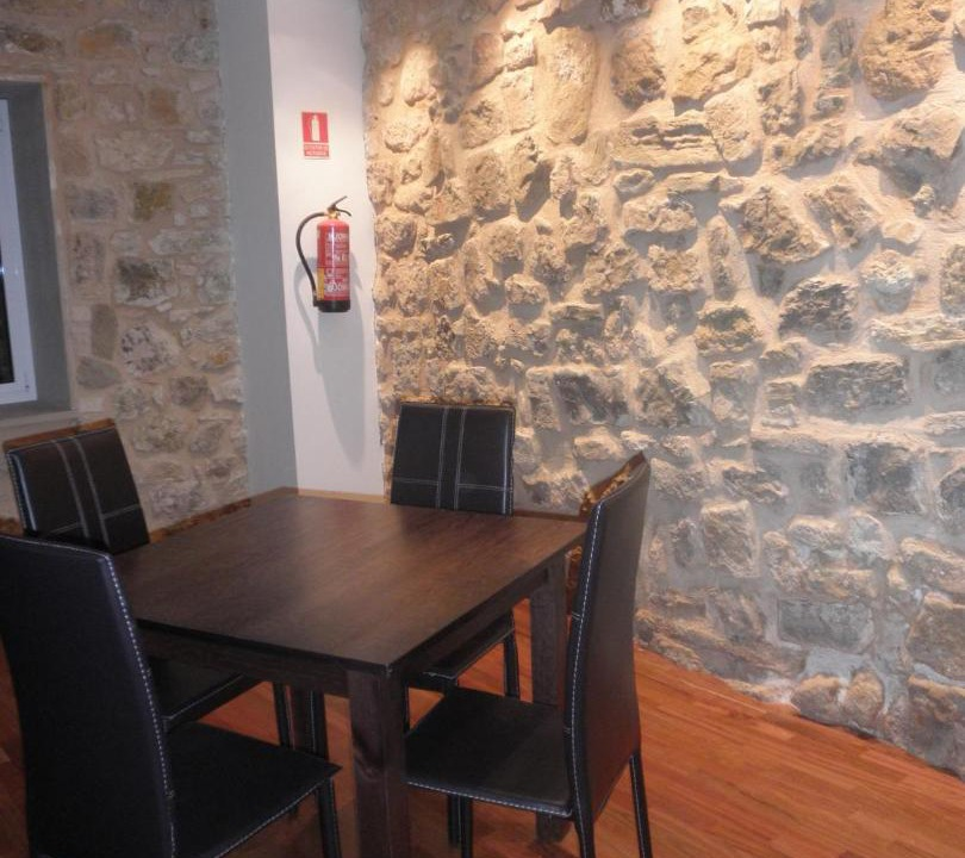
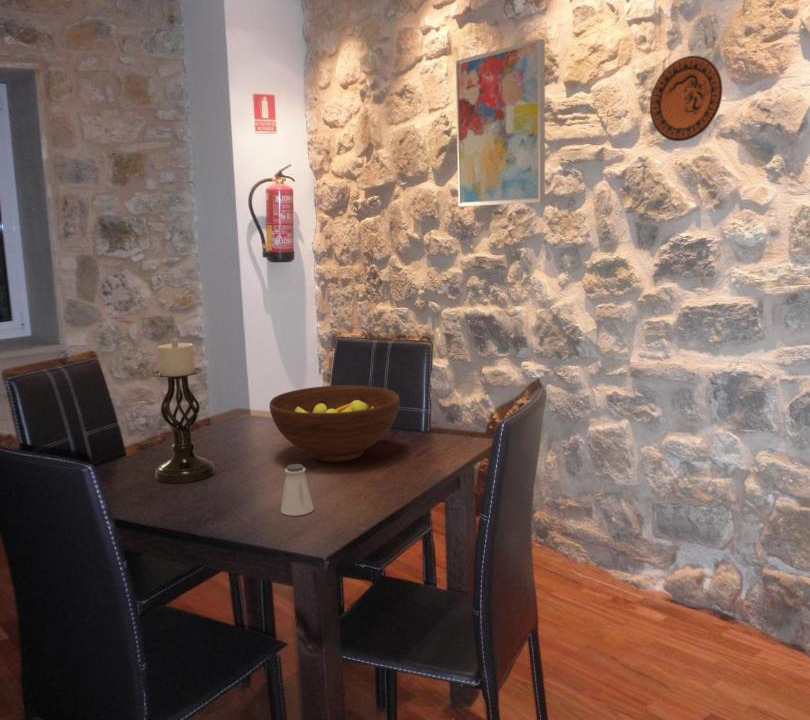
+ fruit bowl [268,384,401,463]
+ wall art [455,38,546,207]
+ candle holder [150,339,216,485]
+ decorative plate [649,55,724,142]
+ saltshaker [280,463,315,517]
